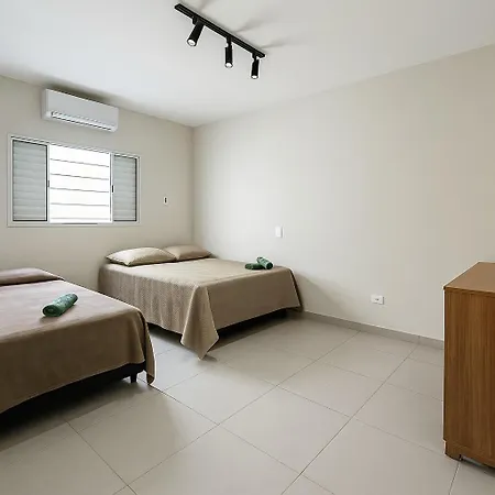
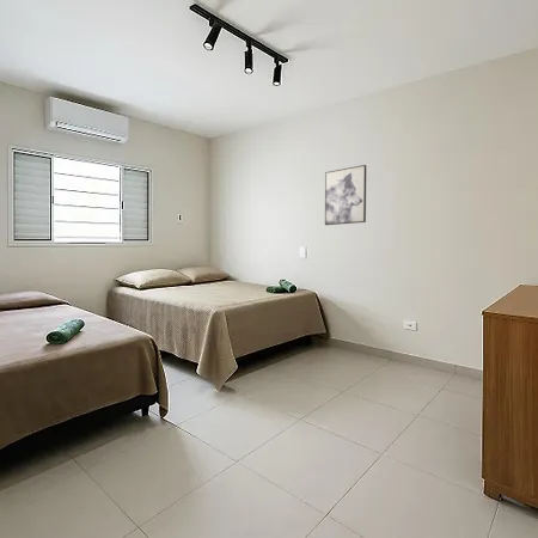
+ wall art [324,164,367,226]
